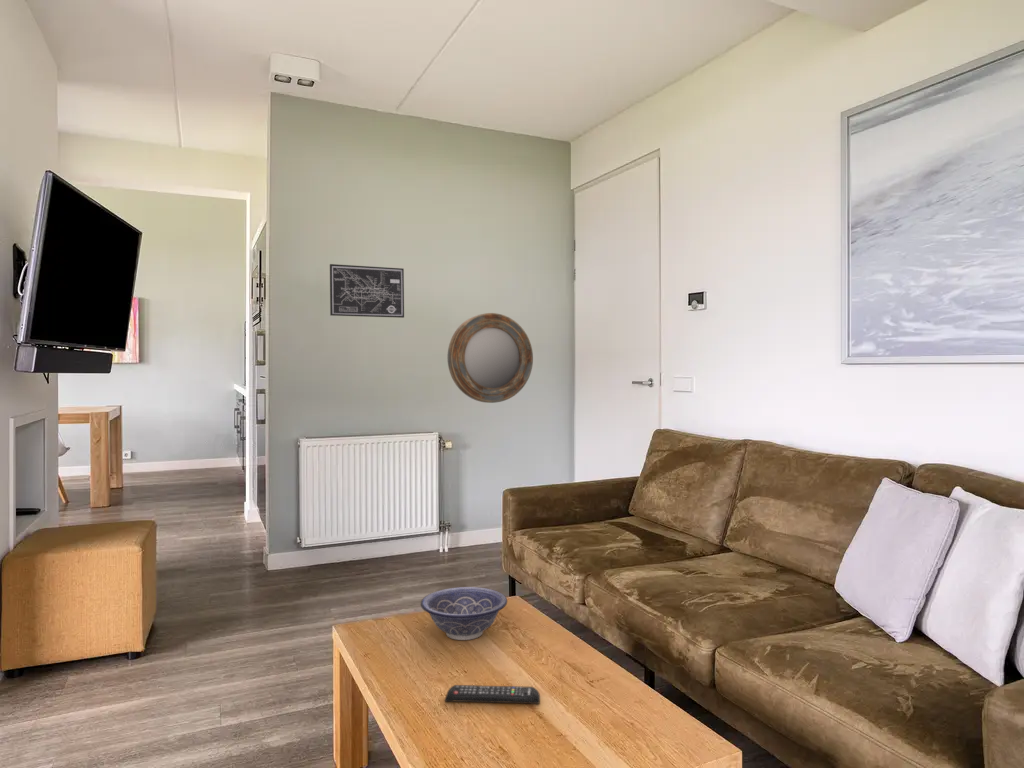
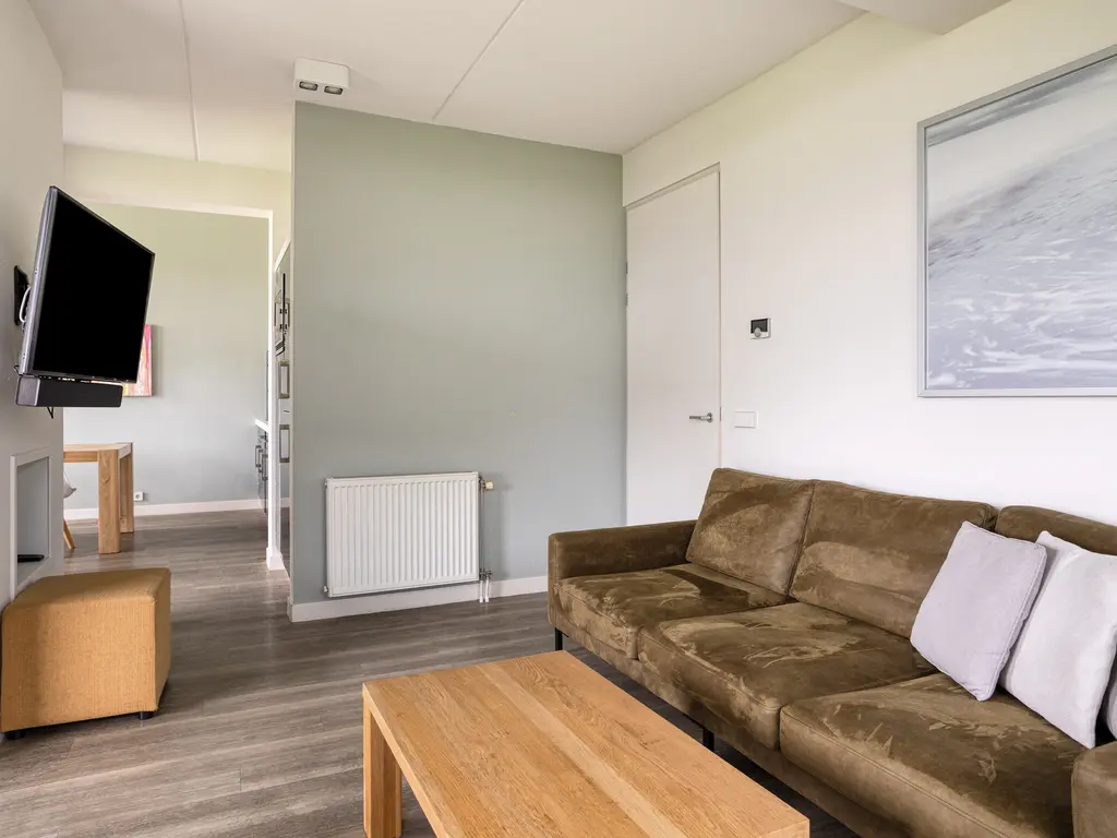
- decorative bowl [420,586,508,641]
- home mirror [447,312,534,404]
- wall art [329,263,405,319]
- remote control [444,684,541,705]
